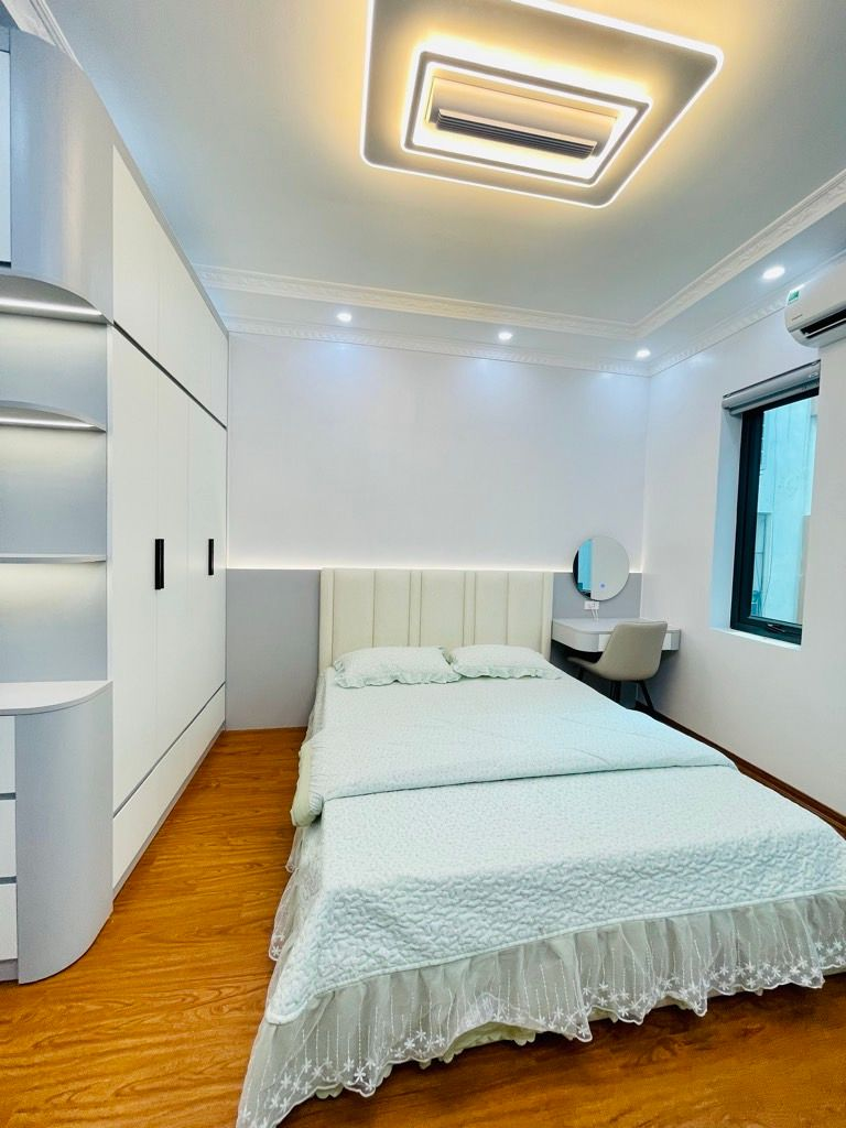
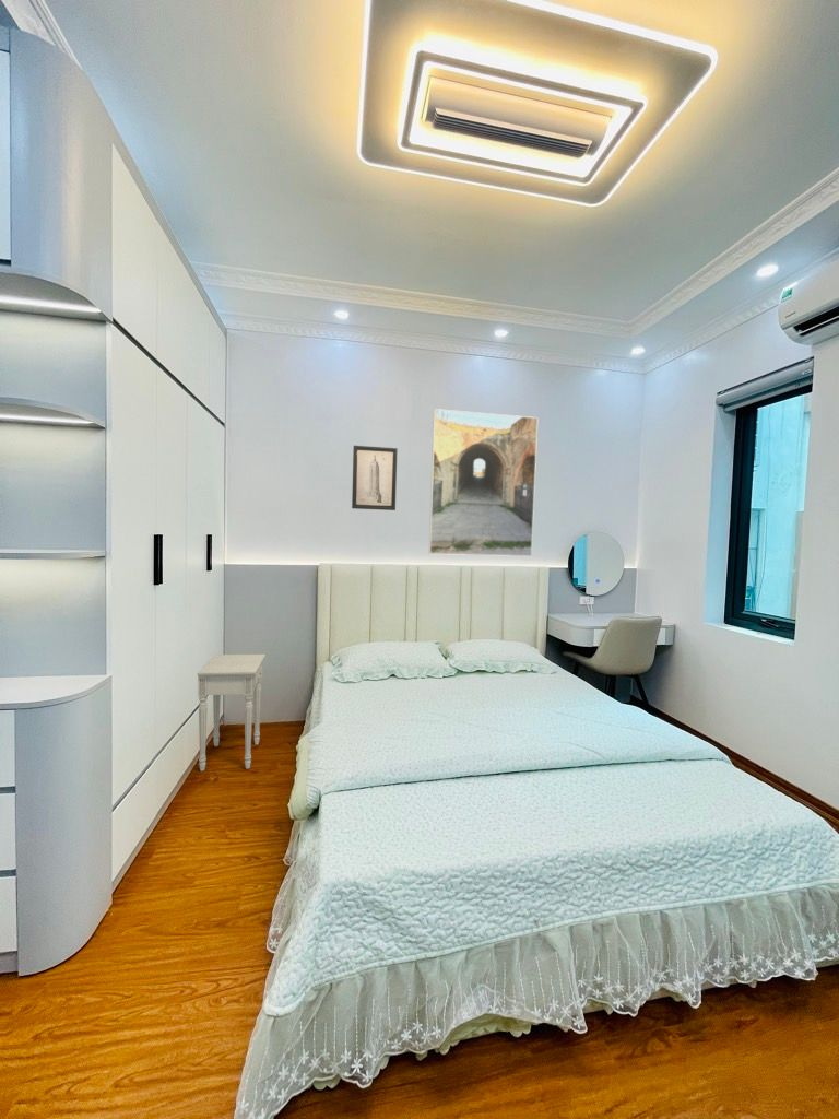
+ wall art [351,445,399,511]
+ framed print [428,408,539,557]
+ nightstand [197,653,267,773]
